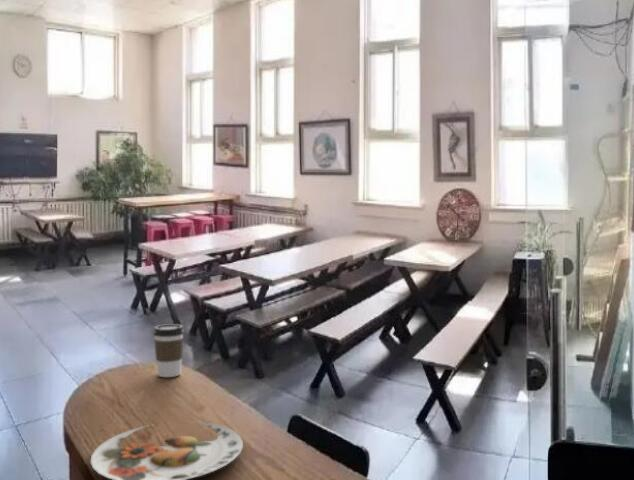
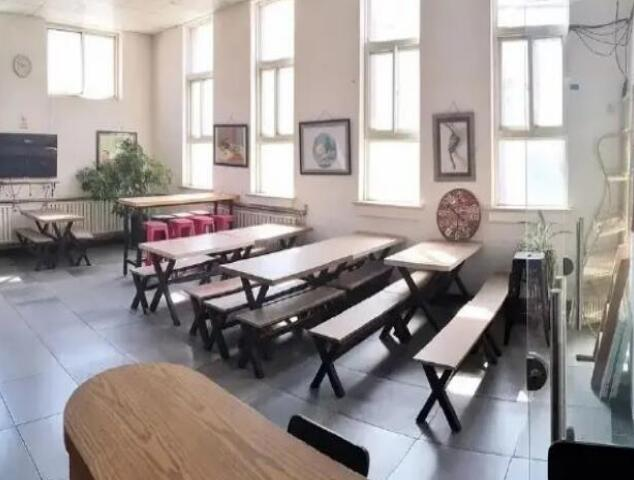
- coffee cup [152,323,185,378]
- plate [89,420,244,480]
